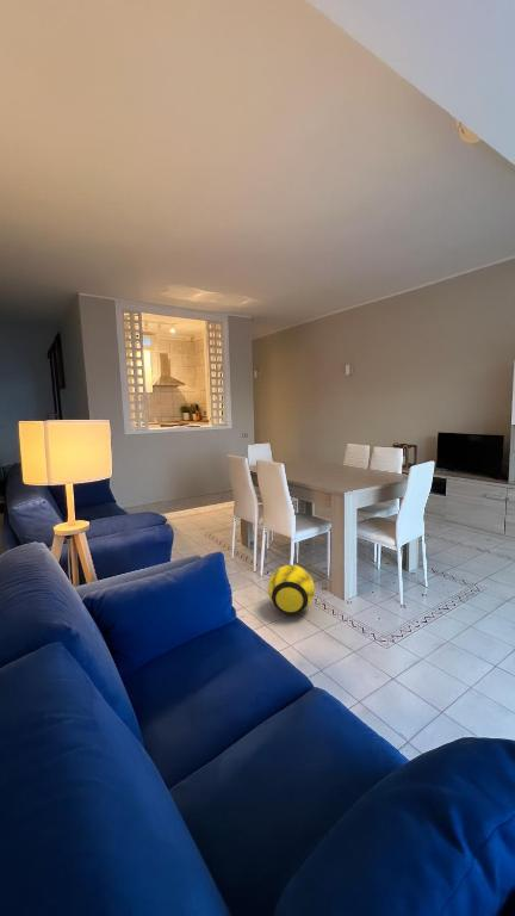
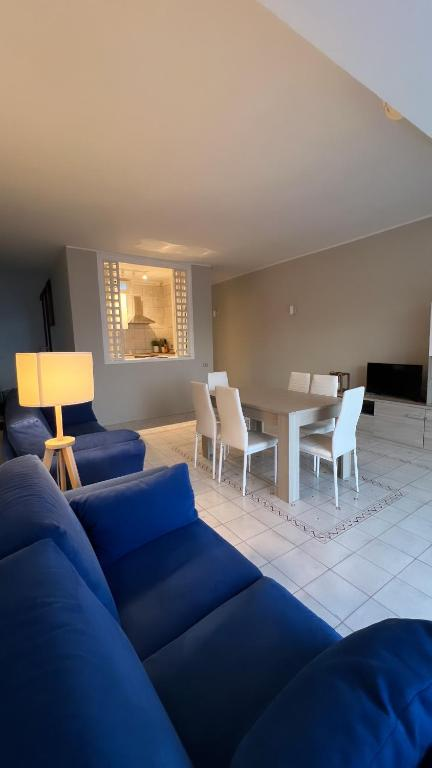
- ball [267,564,316,615]
